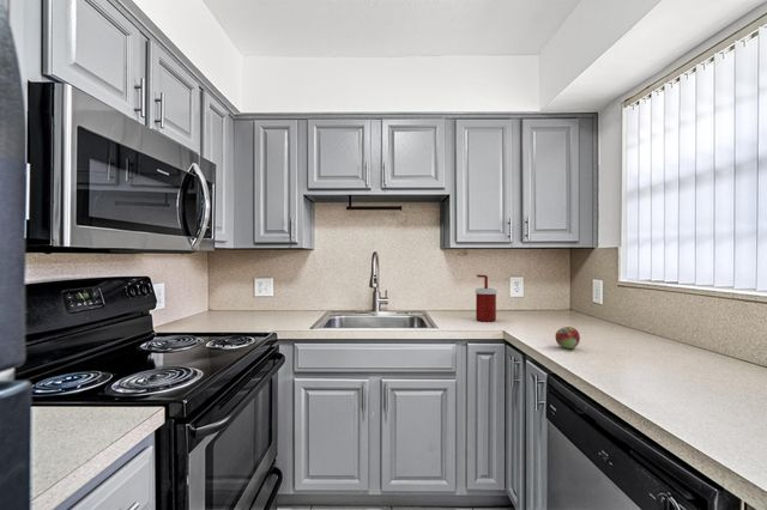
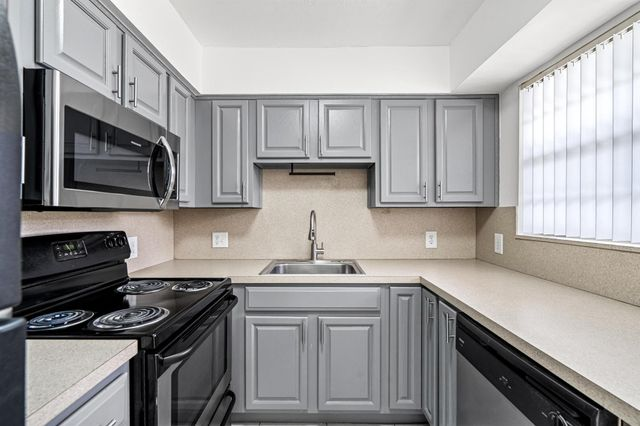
- fruit [554,326,581,350]
- soap dispenser [475,274,499,323]
